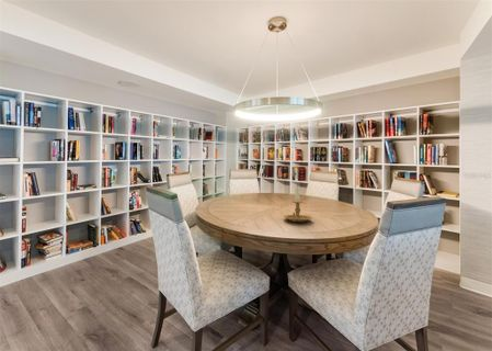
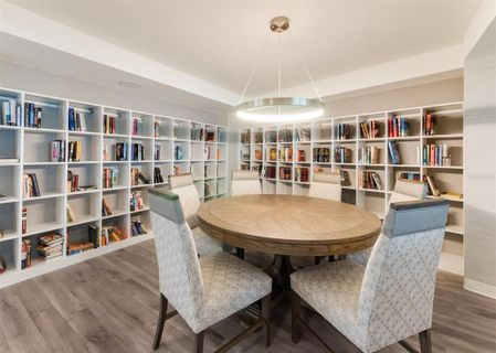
- candle holder [283,184,313,223]
